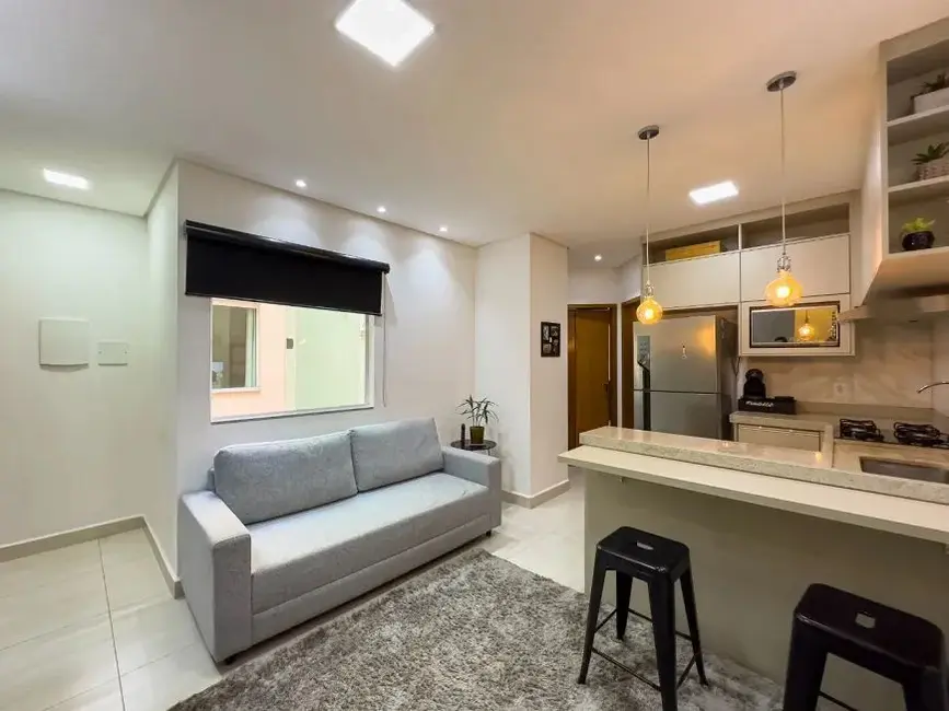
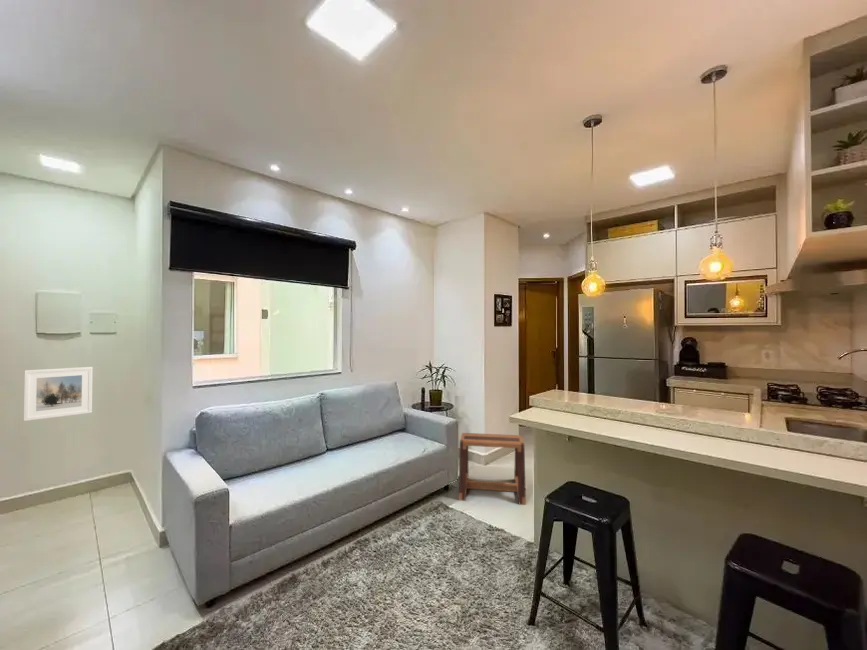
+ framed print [23,366,94,422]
+ stool [458,432,527,506]
